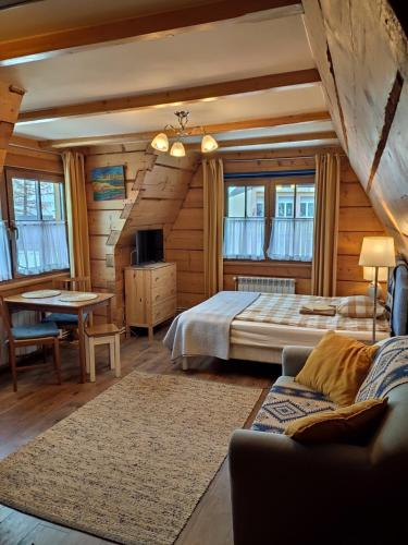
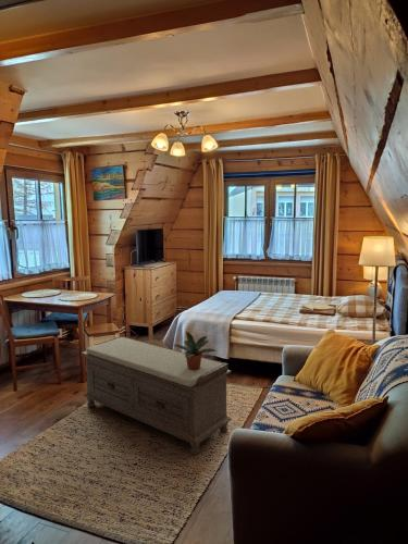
+ bench [81,335,233,456]
+ potted plant [172,331,218,370]
